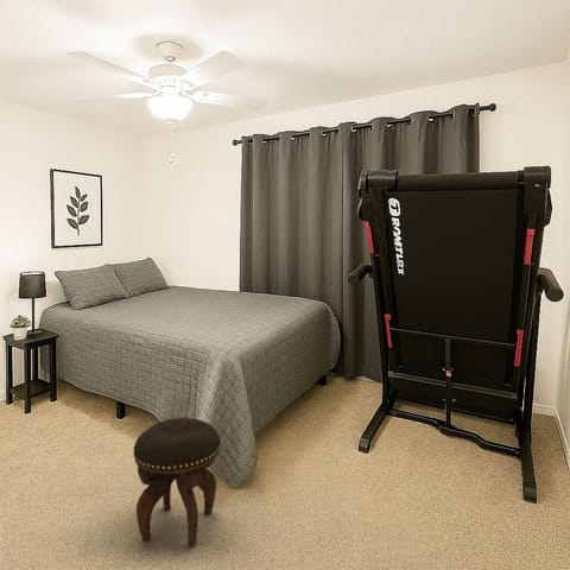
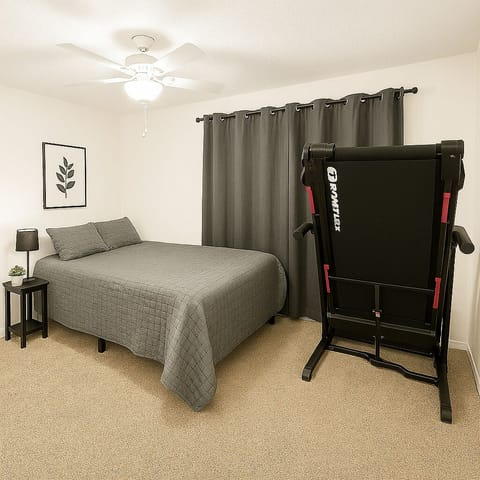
- footstool [133,417,222,547]
